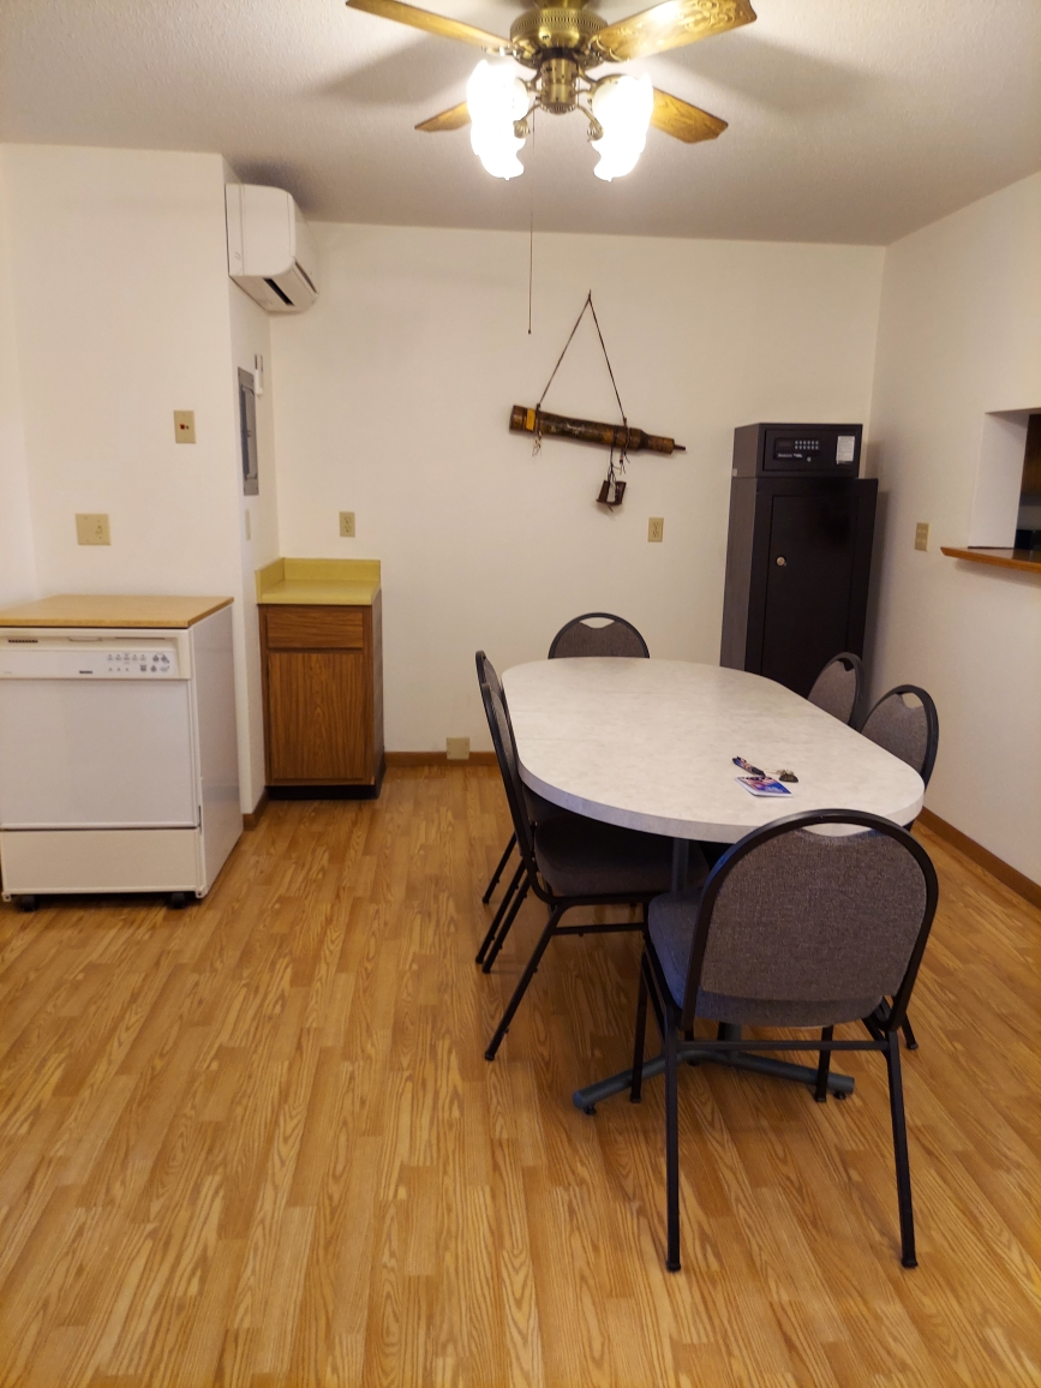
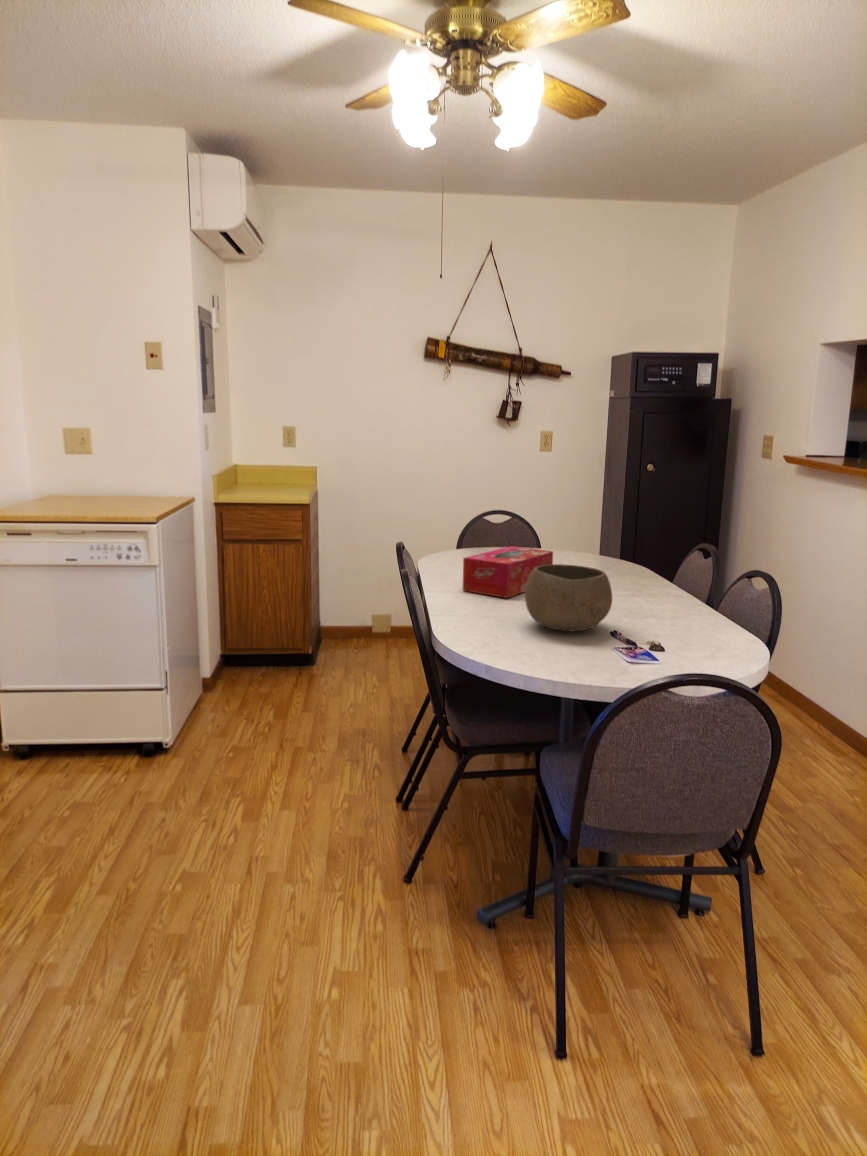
+ tissue box [462,545,554,599]
+ bowl [524,563,613,632]
